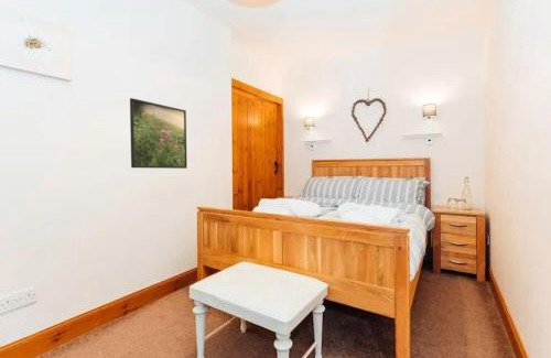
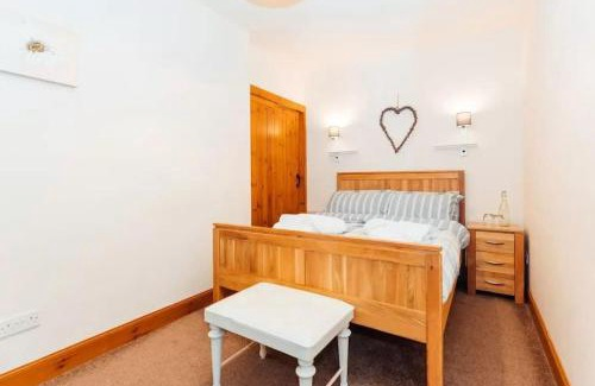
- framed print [129,97,188,170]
